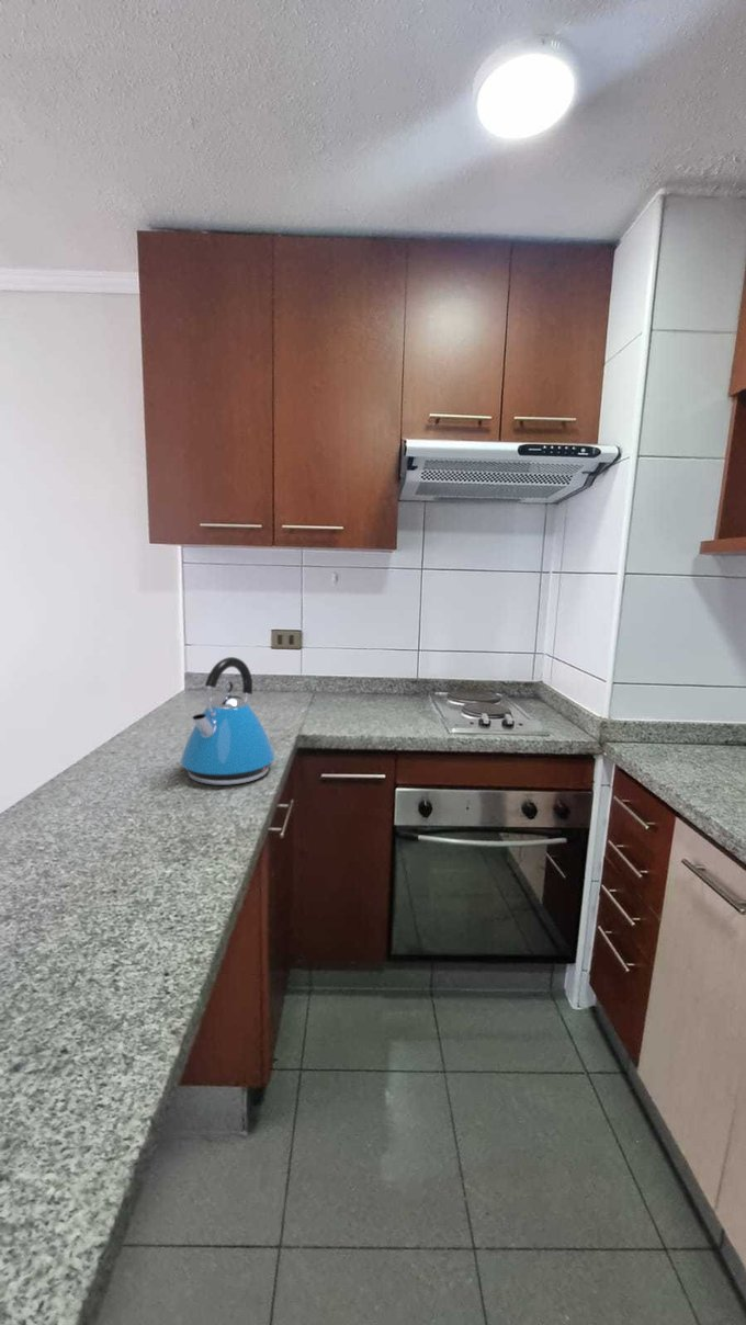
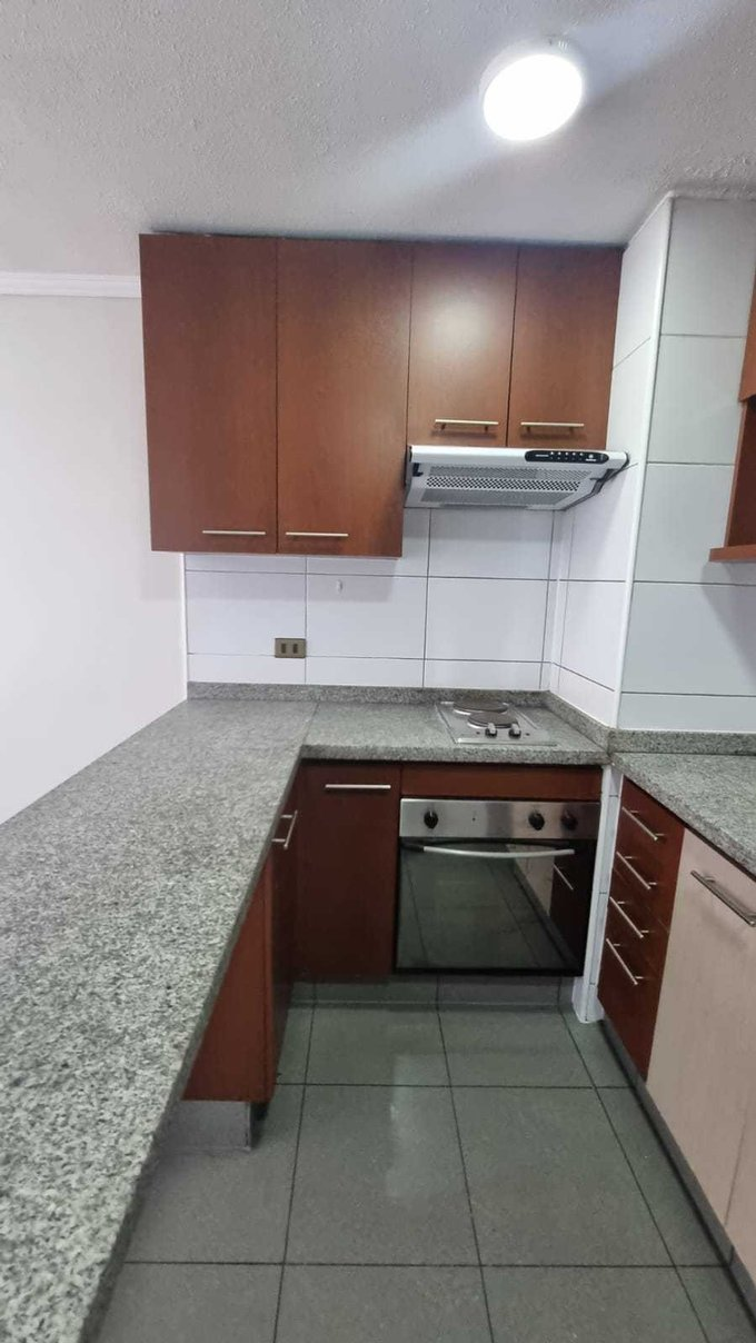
- kettle [179,656,276,786]
